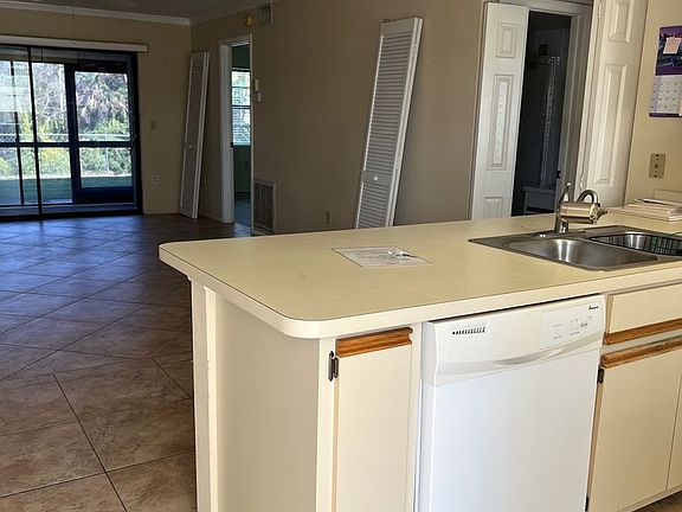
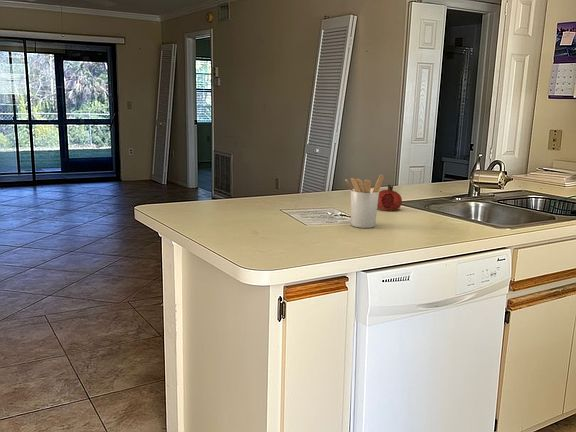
+ fruit [377,183,403,212]
+ utensil holder [344,174,385,229]
